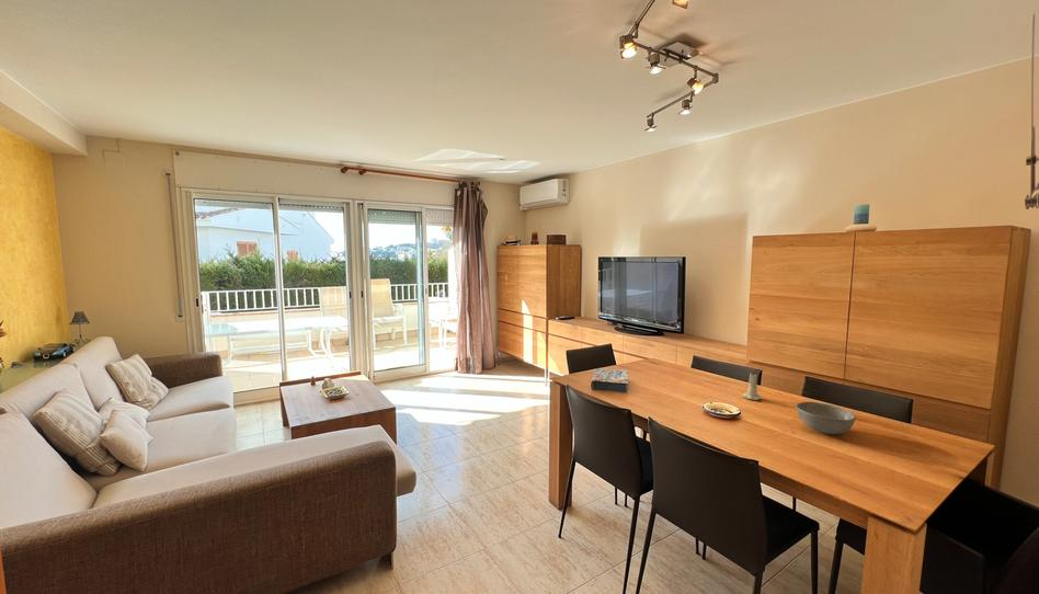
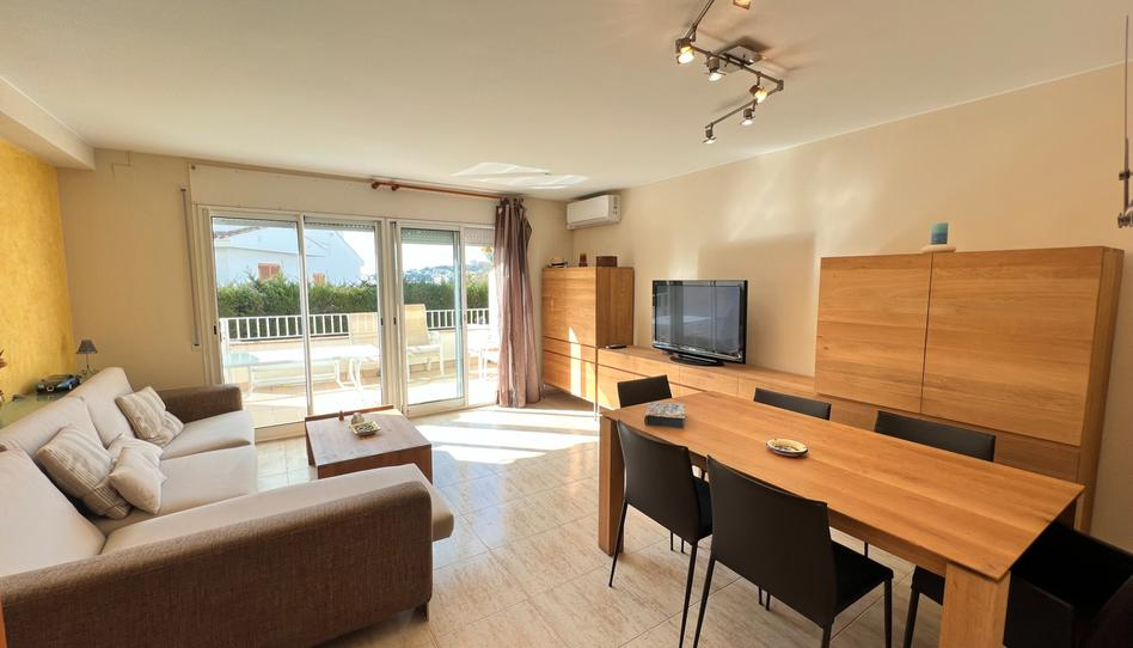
- bowl [795,401,857,435]
- candle [742,367,763,401]
